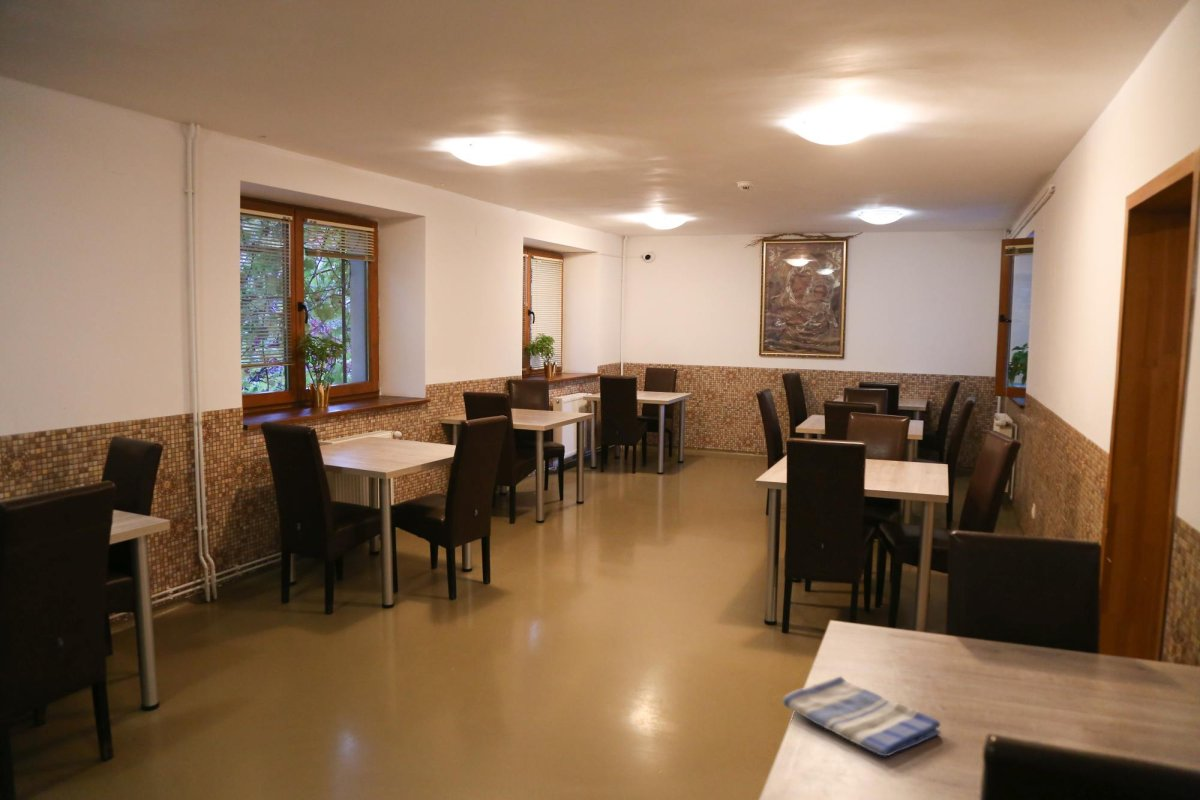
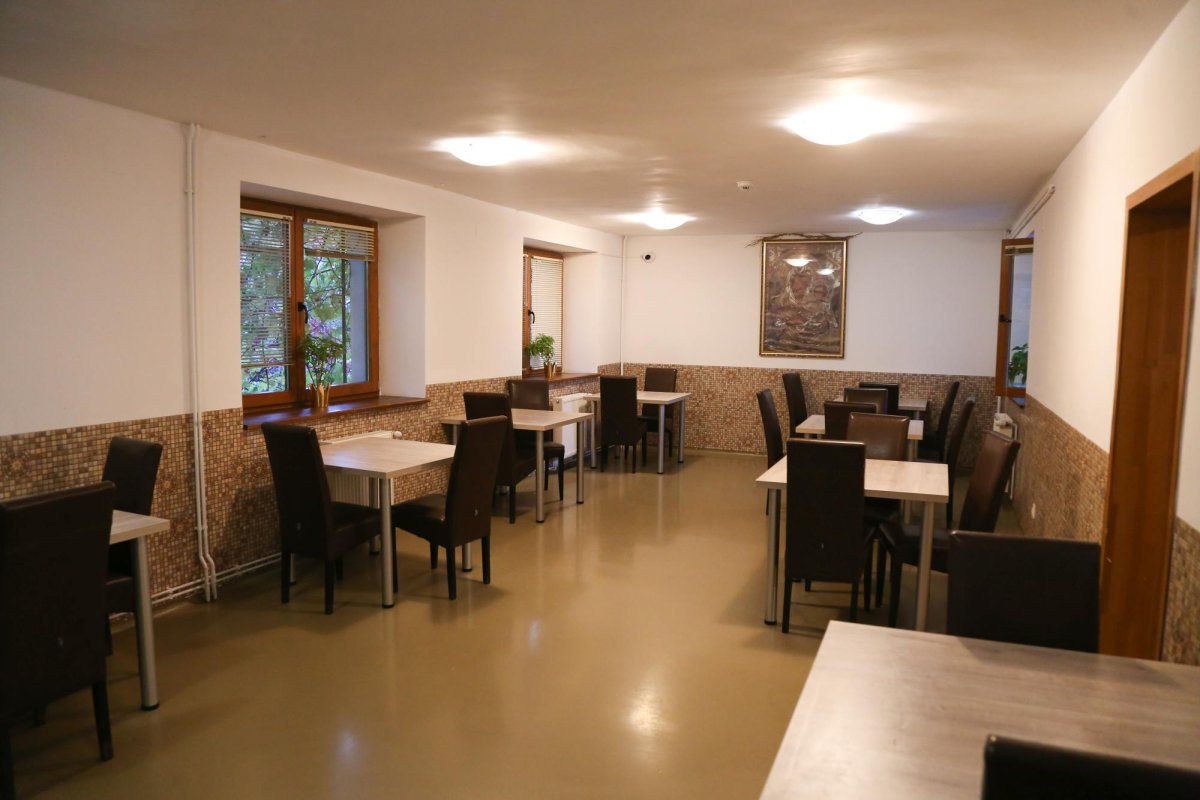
- dish towel [782,675,942,757]
